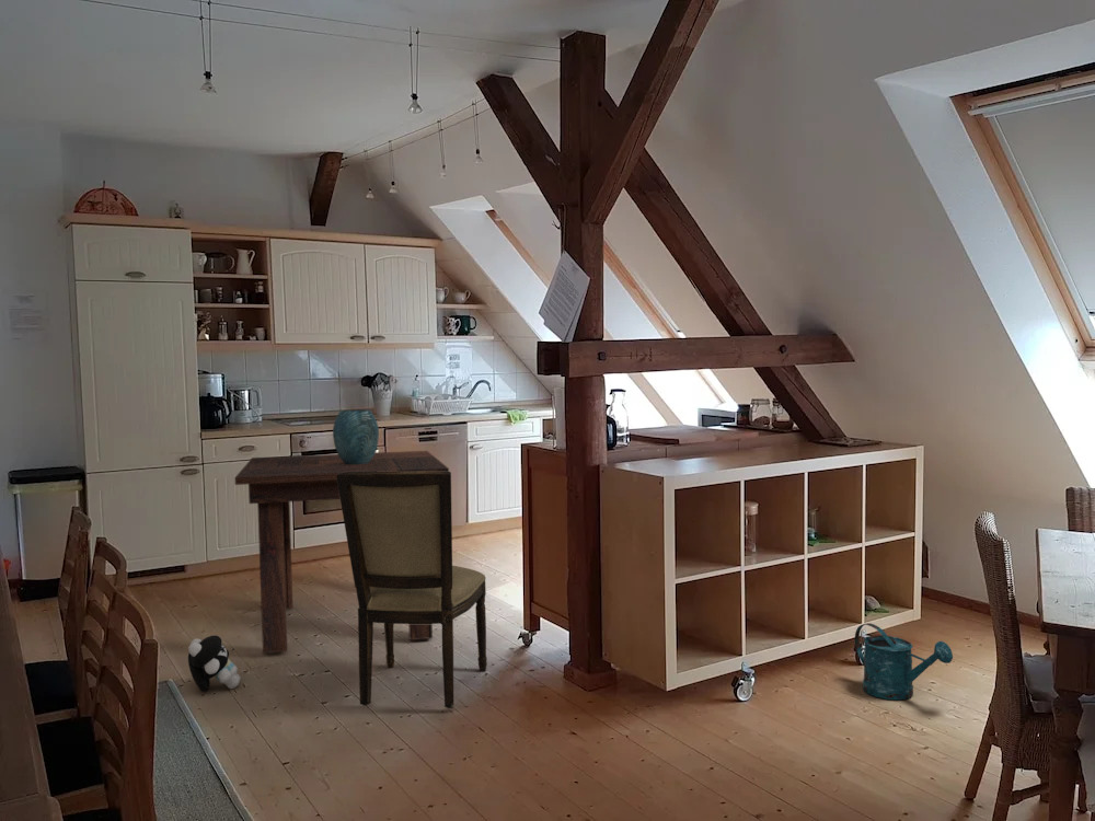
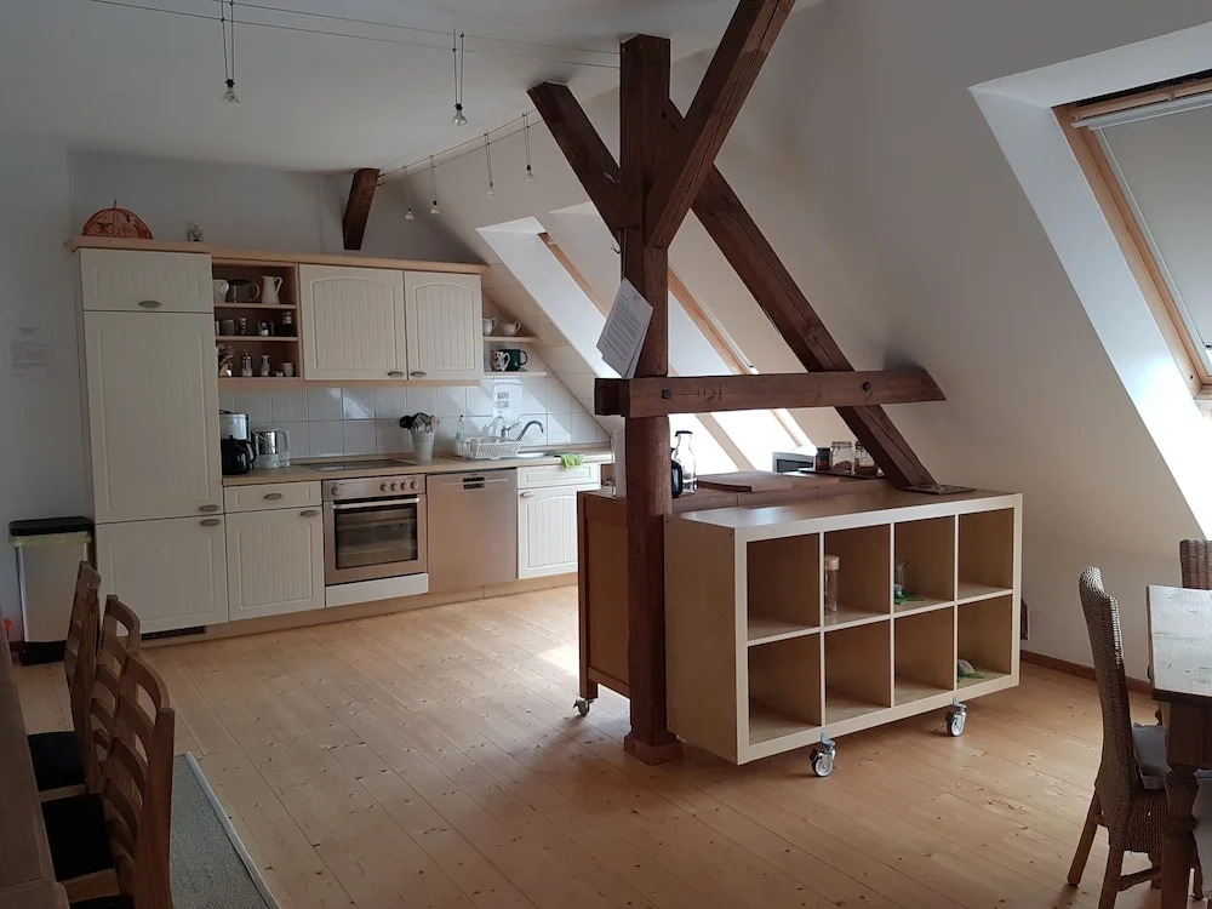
- dining chair [336,471,488,709]
- dining table [233,450,450,655]
- plush toy [187,634,242,693]
- vase [332,408,380,464]
- watering can [854,622,954,701]
